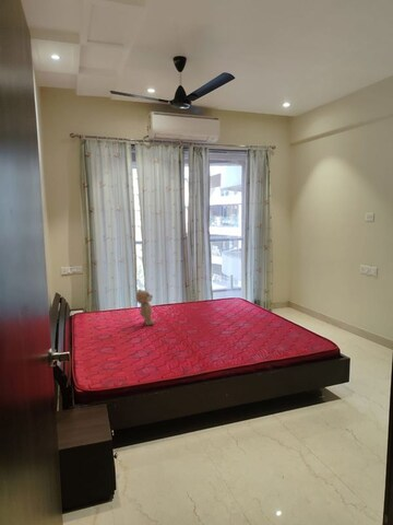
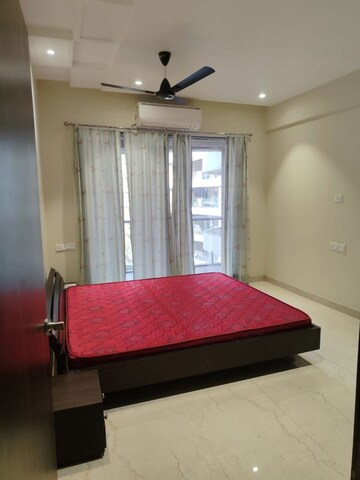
- teddy bear [135,288,156,326]
